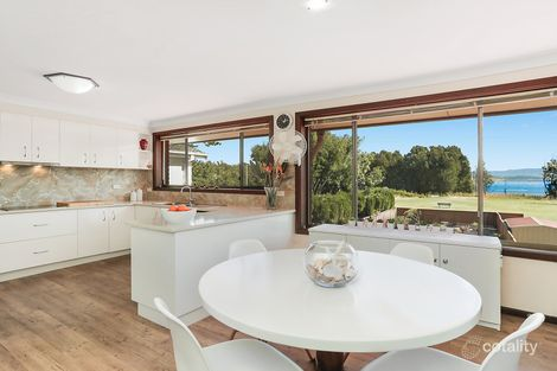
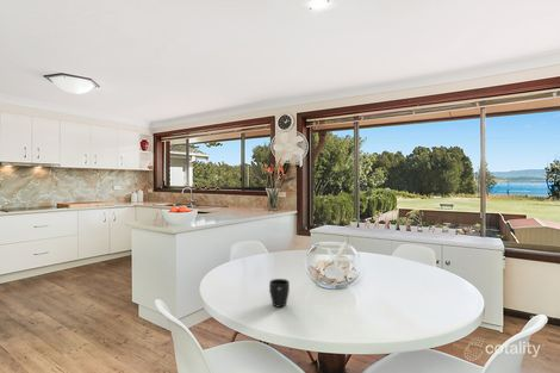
+ mug [268,278,291,309]
